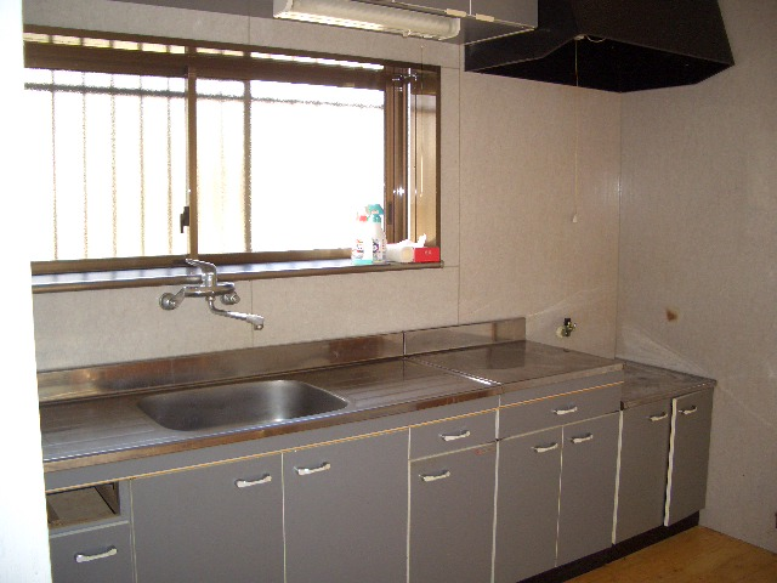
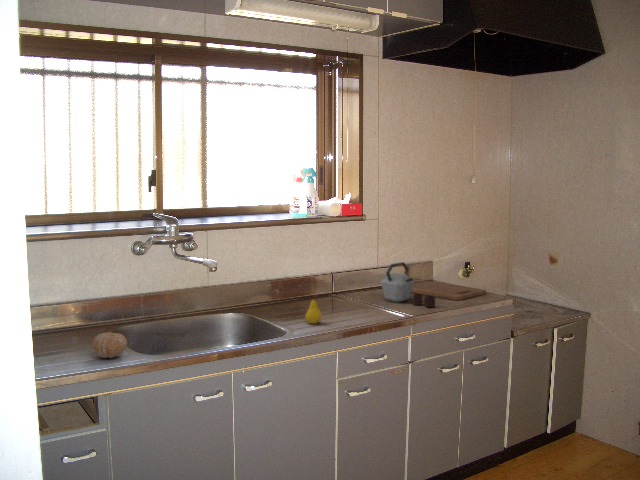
+ fruit [92,331,128,359]
+ kettle [380,261,436,308]
+ fruit [304,294,323,325]
+ cutting board [411,280,487,301]
